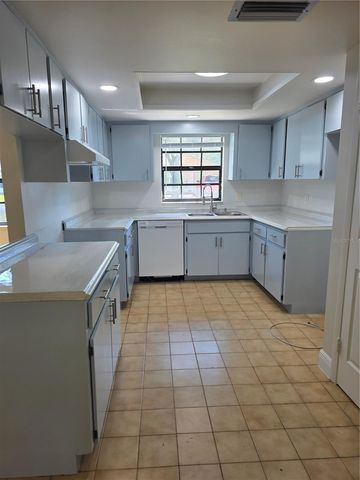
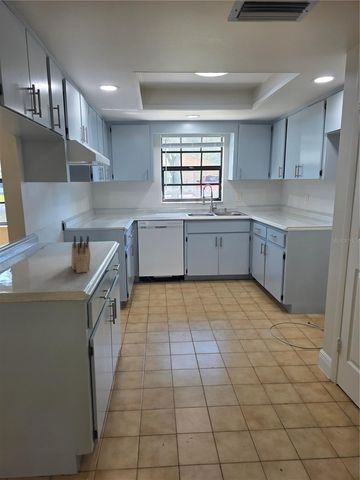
+ knife block [70,235,92,274]
